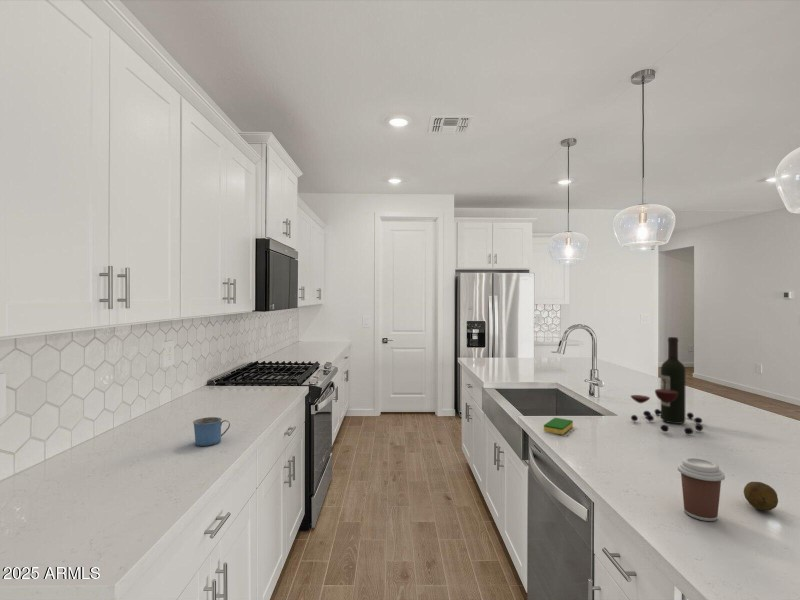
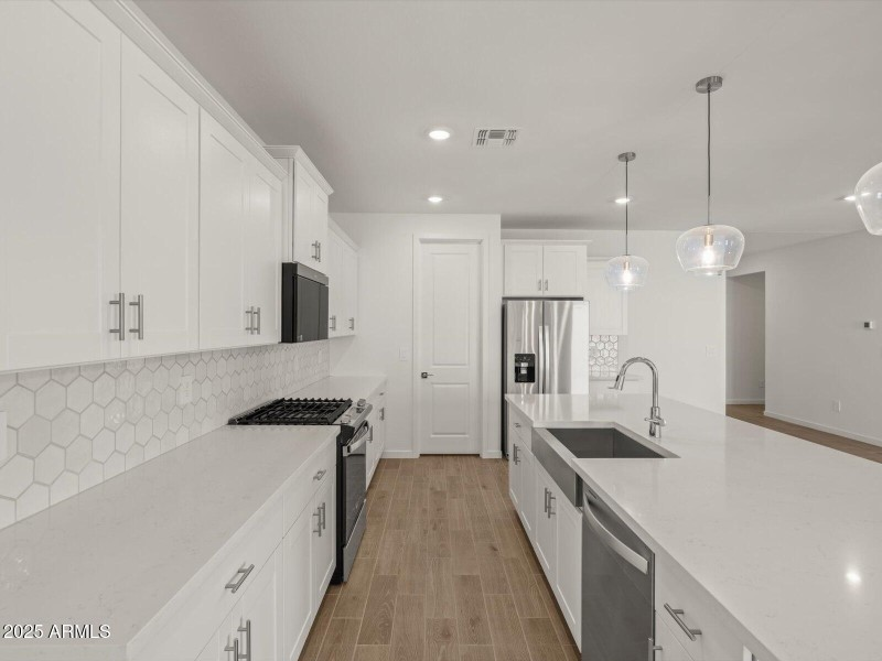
- wine bottle [630,336,704,435]
- mug [192,416,231,447]
- dish sponge [543,417,574,436]
- coffee cup [677,456,726,522]
- fruit [743,481,779,512]
